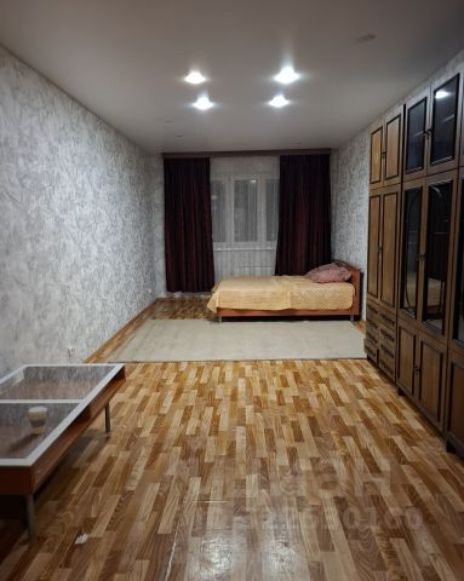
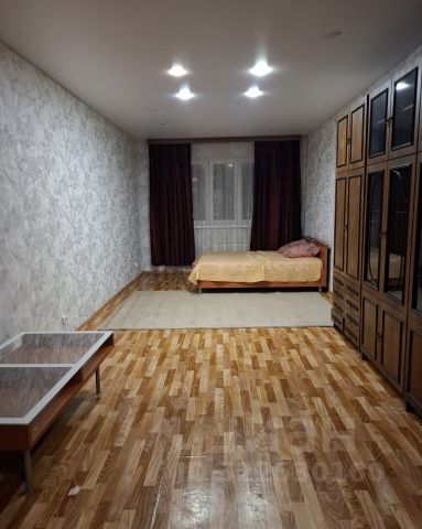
- coffee cup [27,404,48,436]
